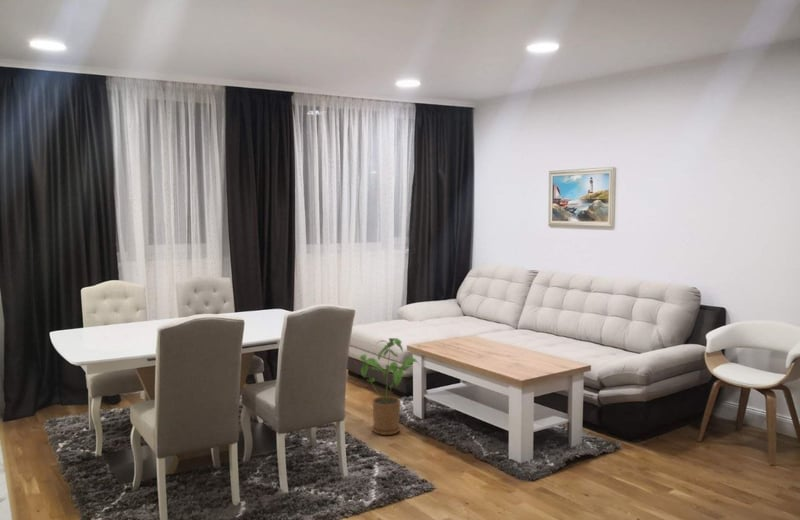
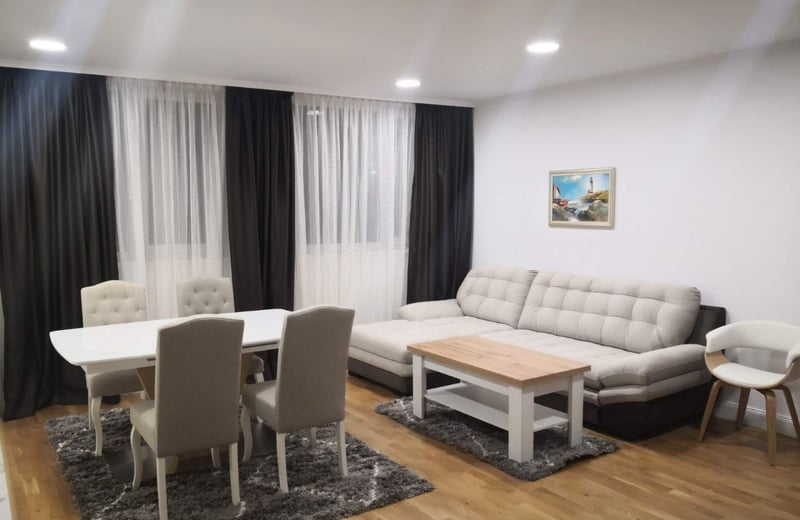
- house plant [358,337,421,436]
